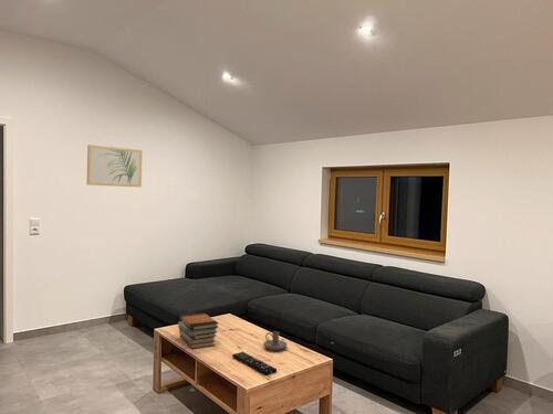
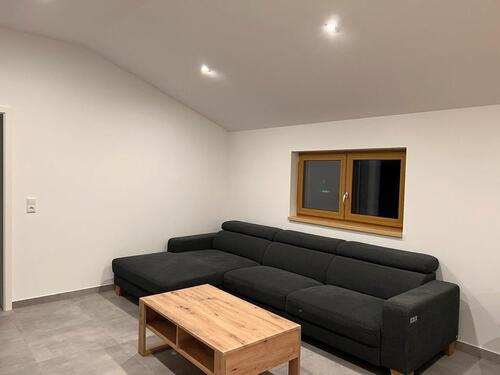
- wall art [86,144,144,188]
- candle holder [262,330,289,351]
- remote control [231,351,278,376]
- book stack [177,311,219,350]
